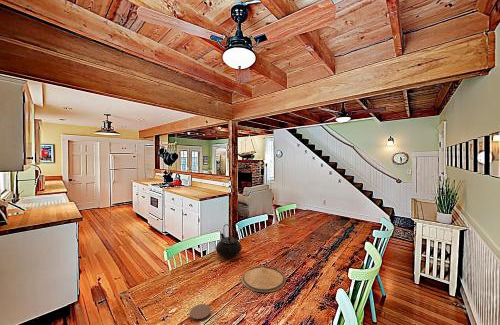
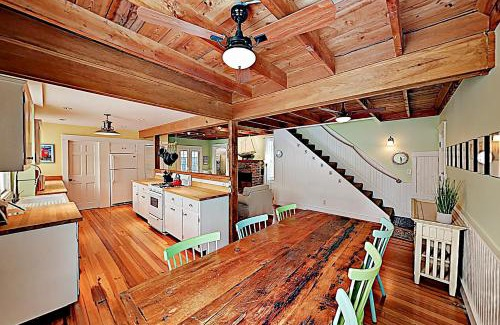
- plate [240,265,287,293]
- teapot [215,223,243,259]
- coaster [189,303,212,323]
